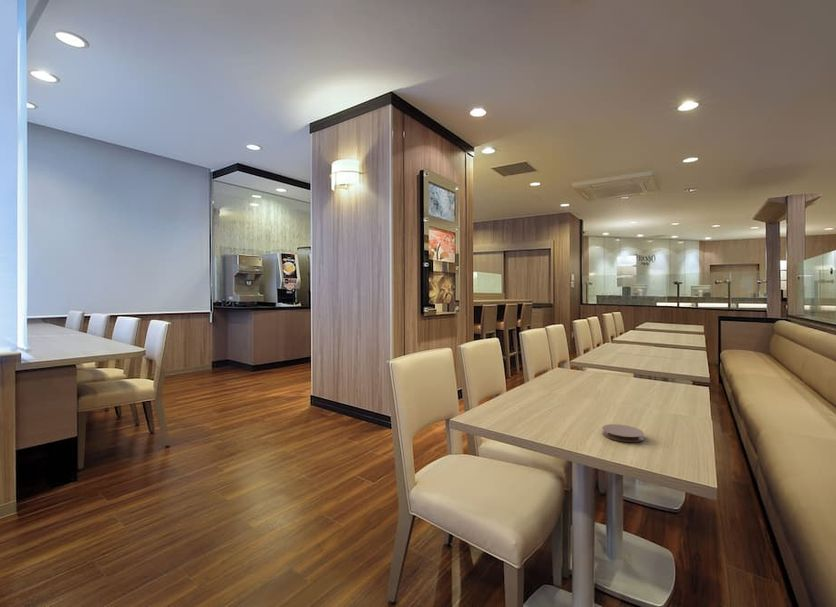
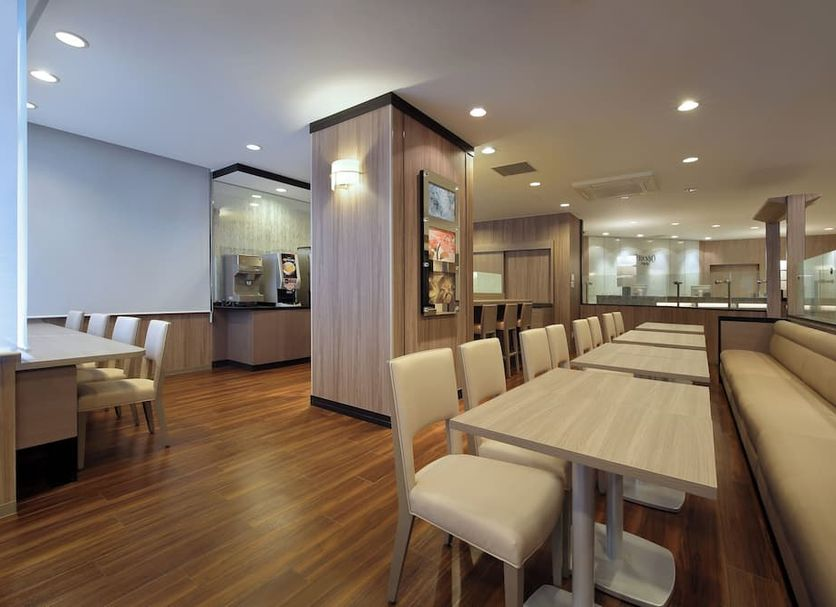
- coaster [601,423,645,443]
